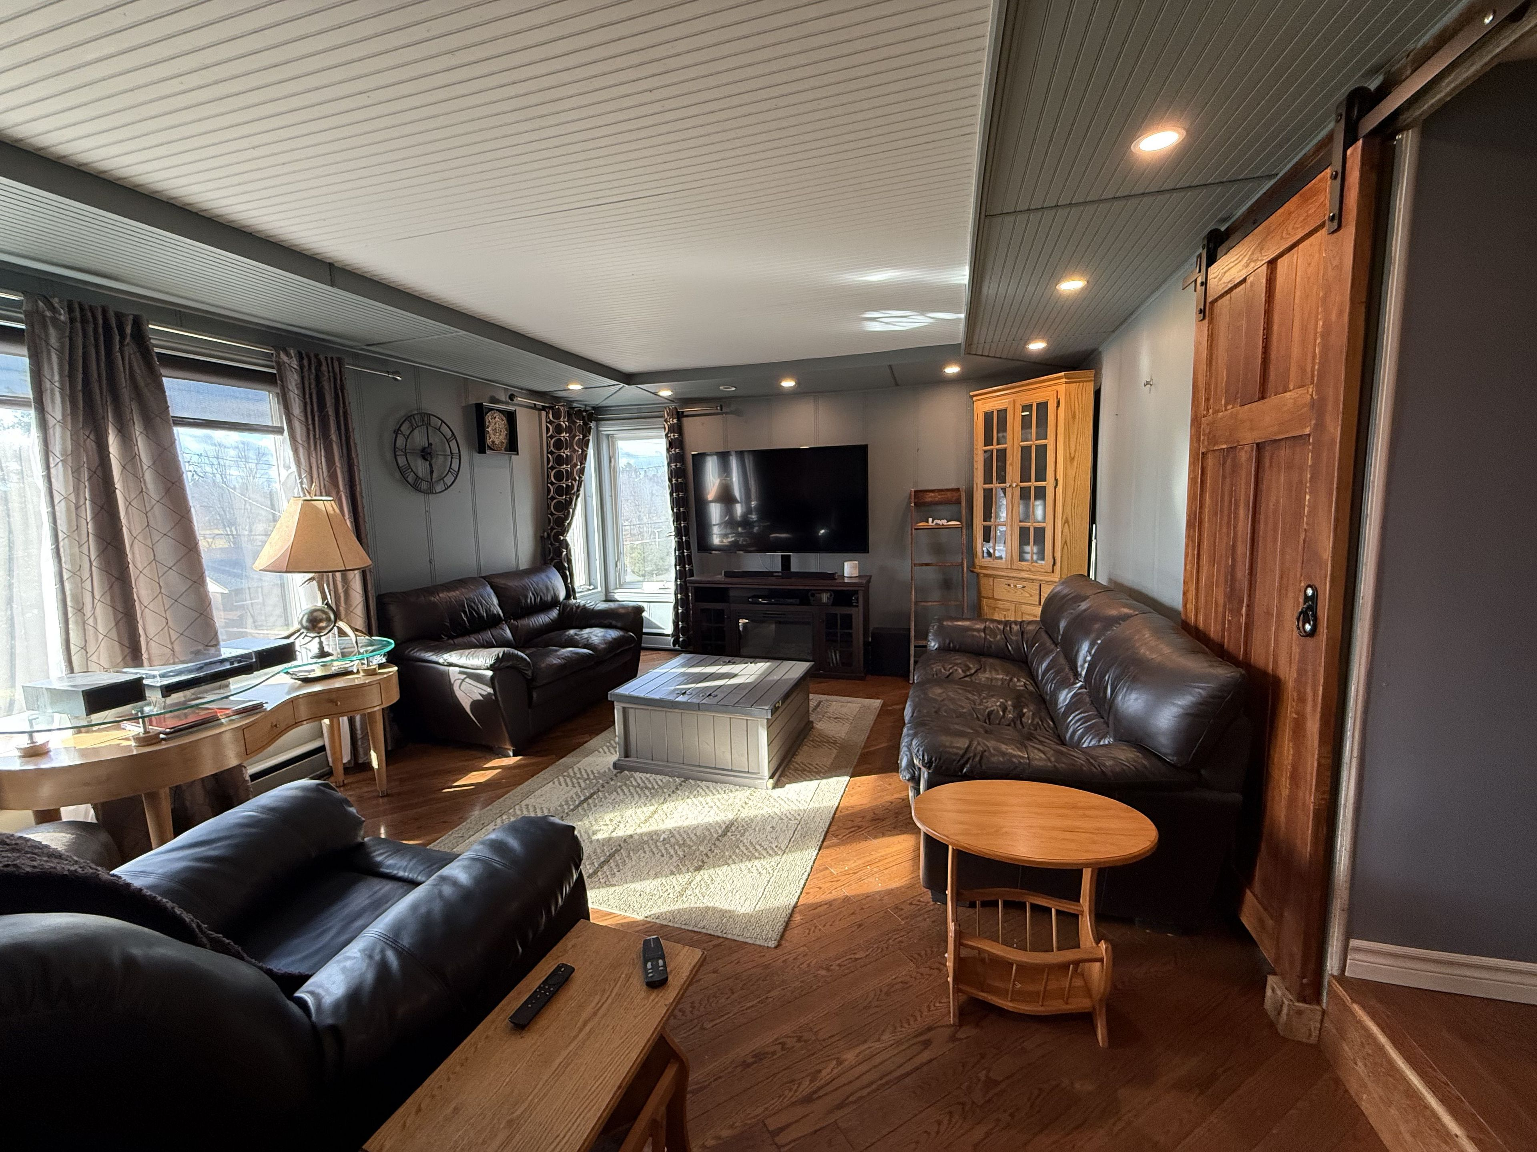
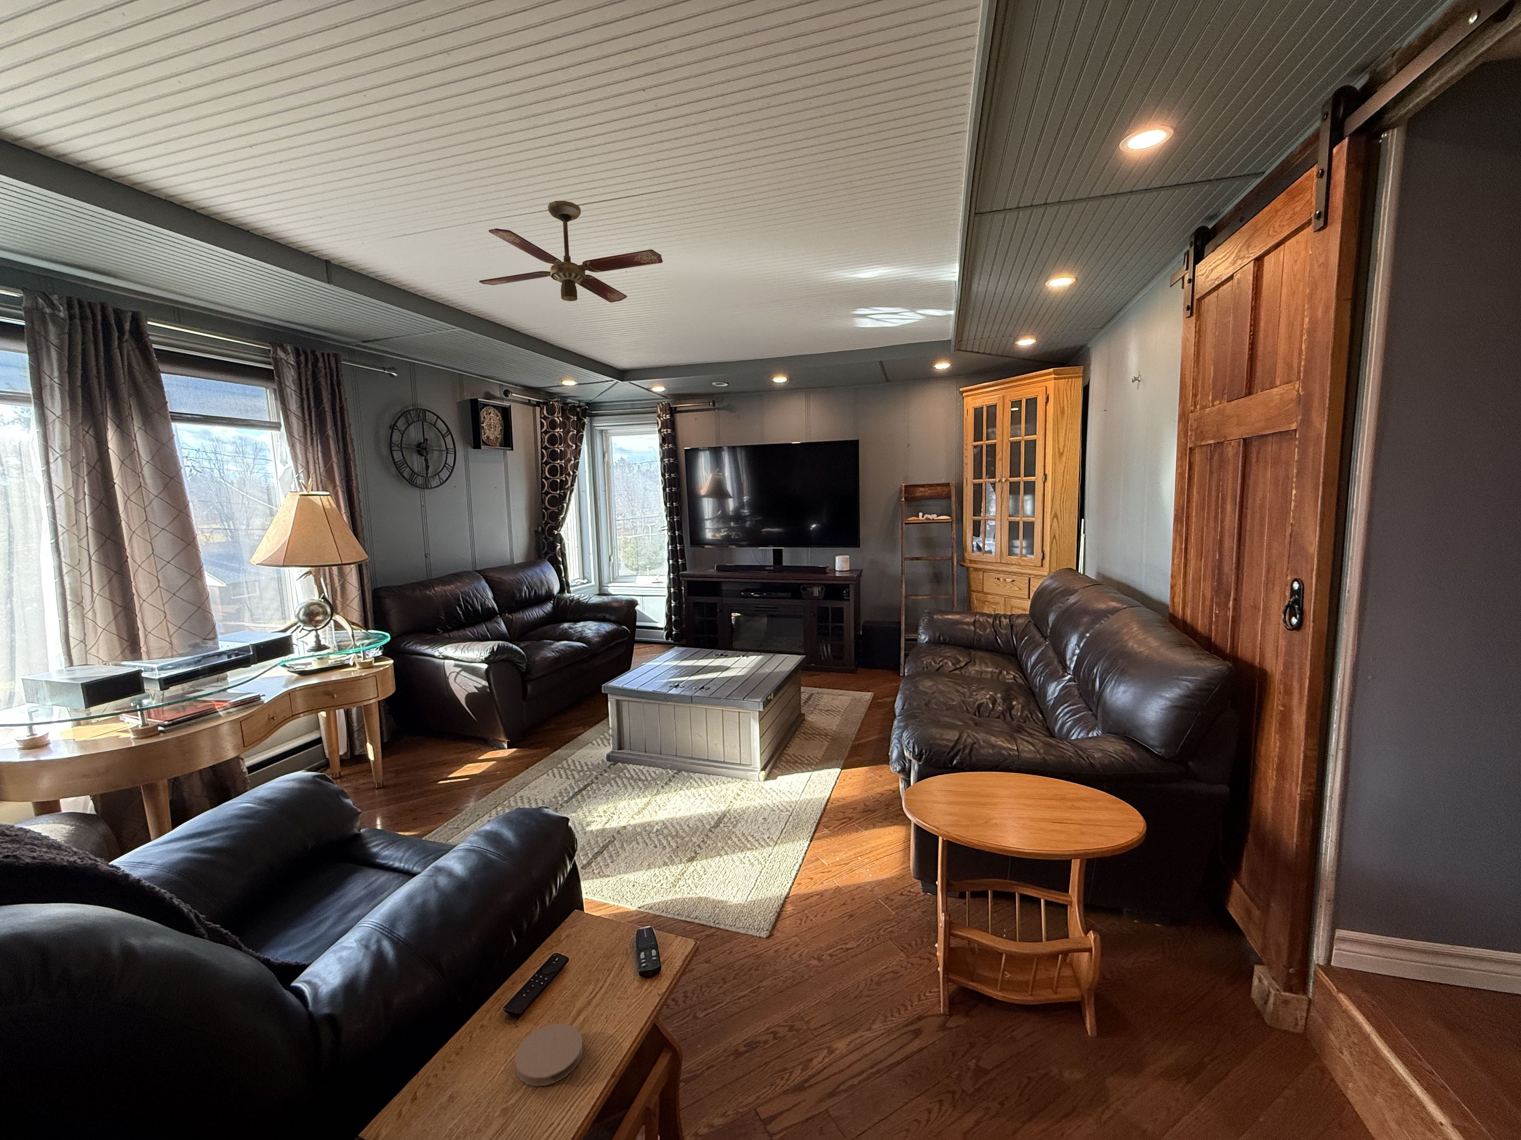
+ coaster [515,1023,583,1086]
+ ceiling fan [479,200,663,303]
